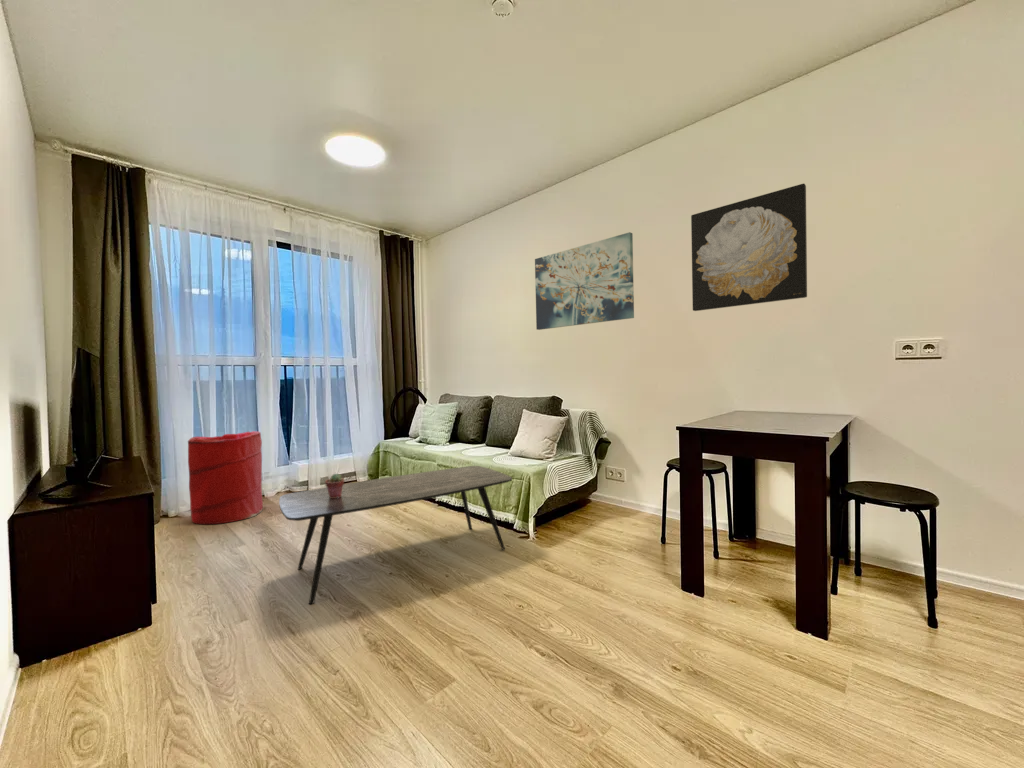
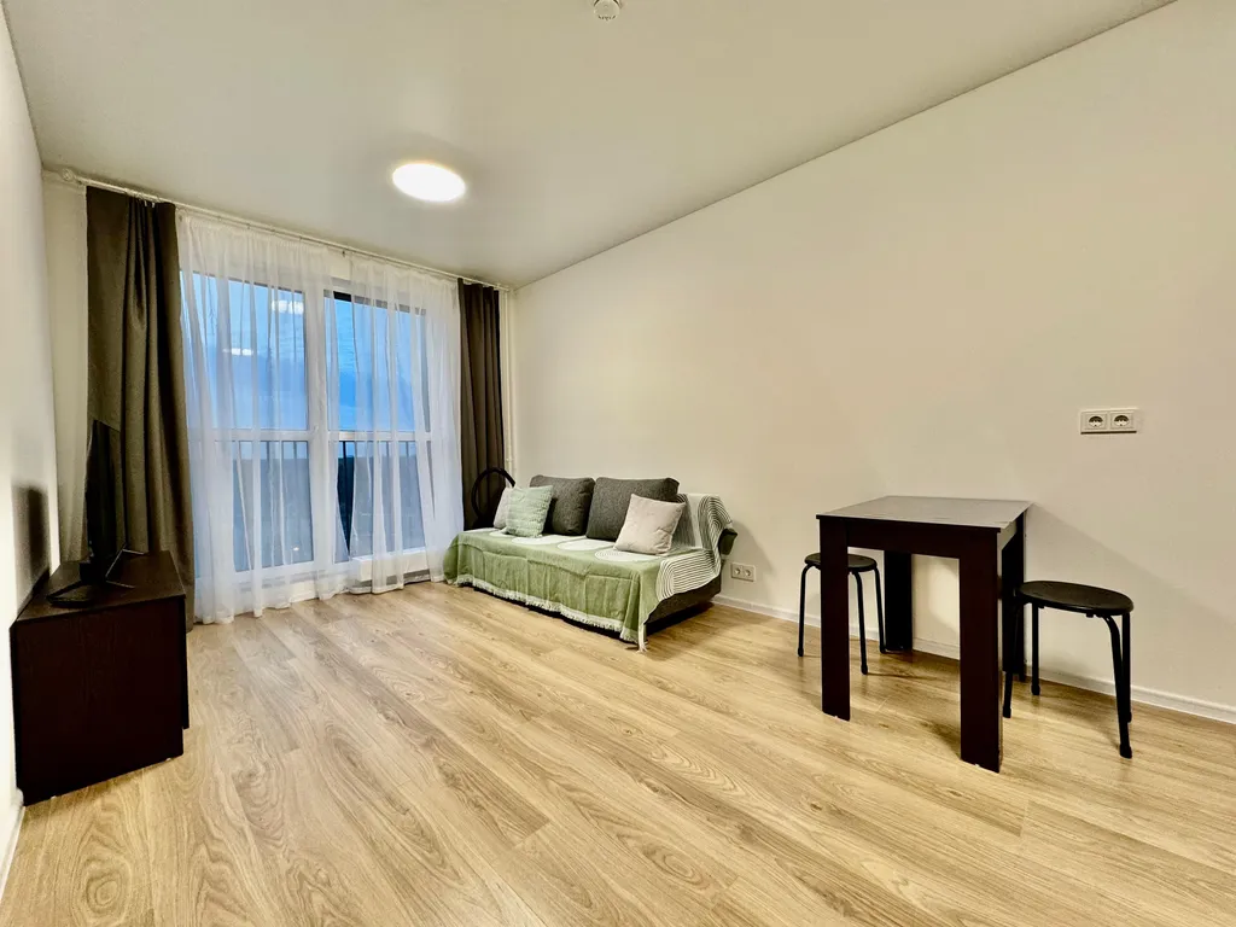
- wall art [534,231,635,331]
- coffee table [278,465,513,605]
- laundry hamper [187,430,264,526]
- wall art [690,183,808,312]
- potted succulent [324,472,345,498]
